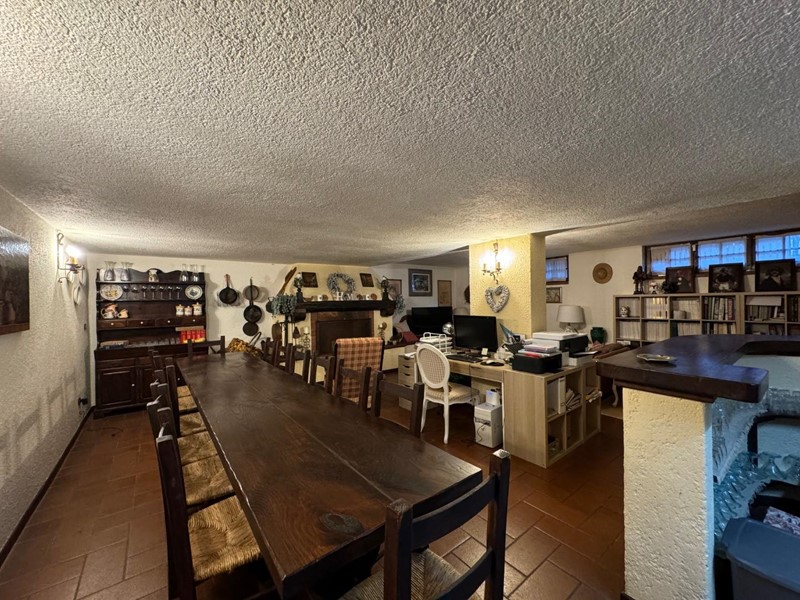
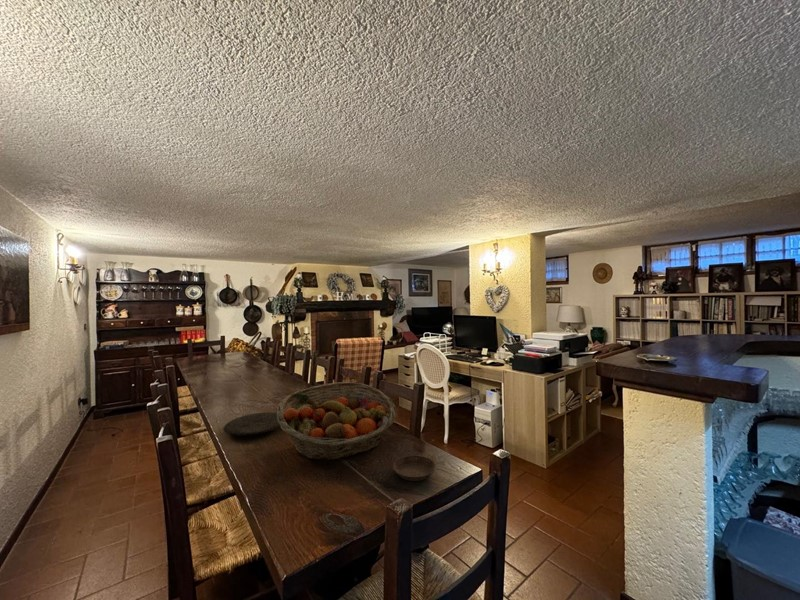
+ plate [222,411,281,437]
+ fruit basket [276,381,398,462]
+ saucer [392,455,437,482]
